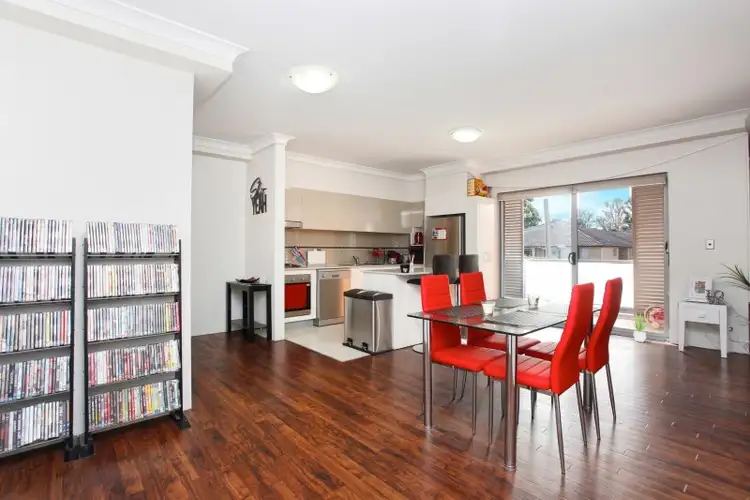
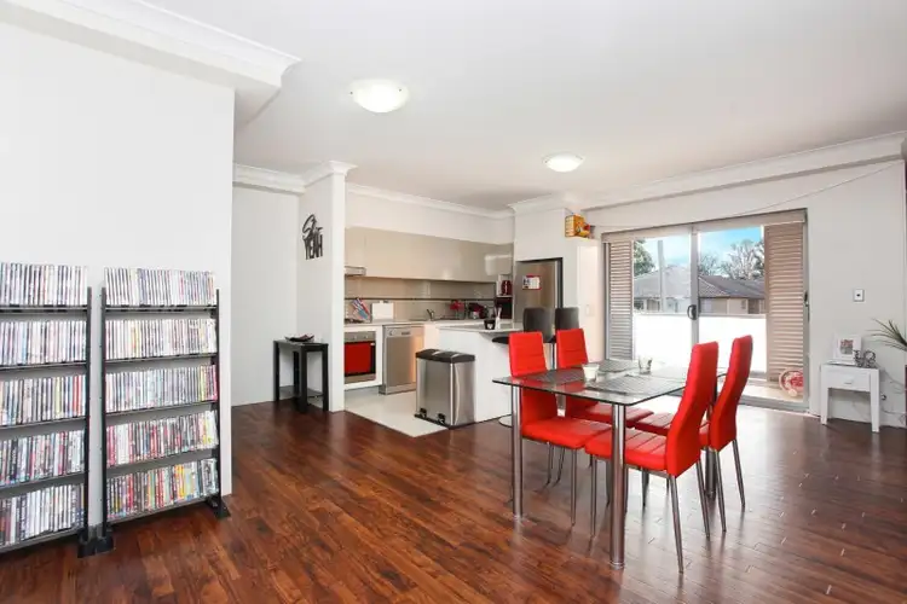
- potted plant [631,312,649,343]
